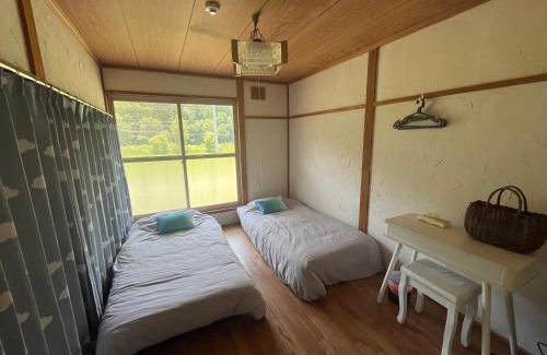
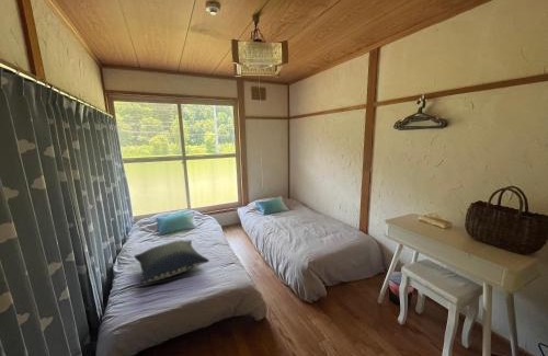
+ pillow [133,239,210,285]
